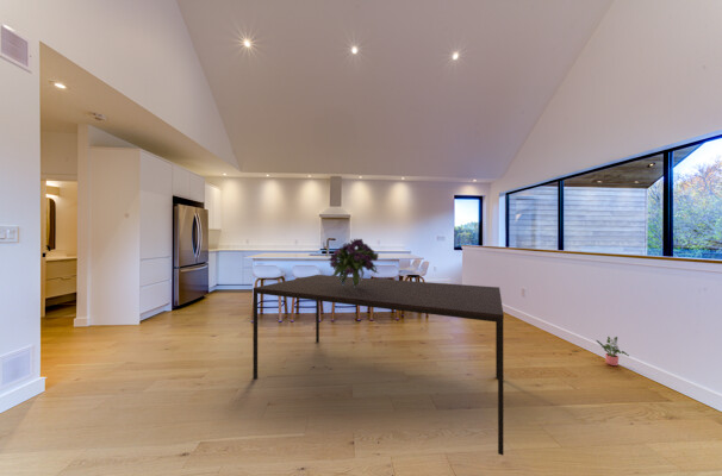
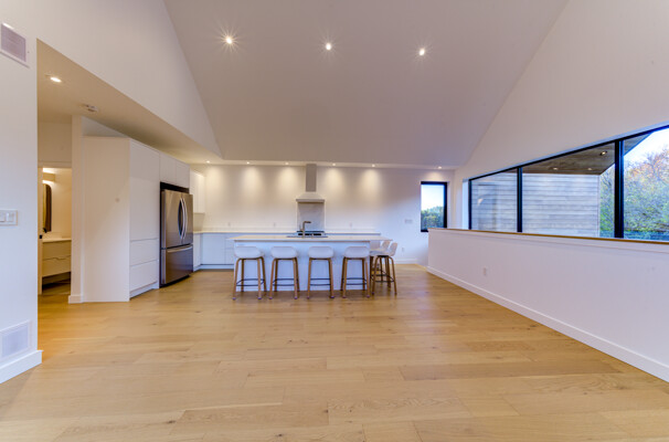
- bouquet [328,238,379,288]
- potted plant [596,336,630,367]
- dining table [251,274,505,457]
